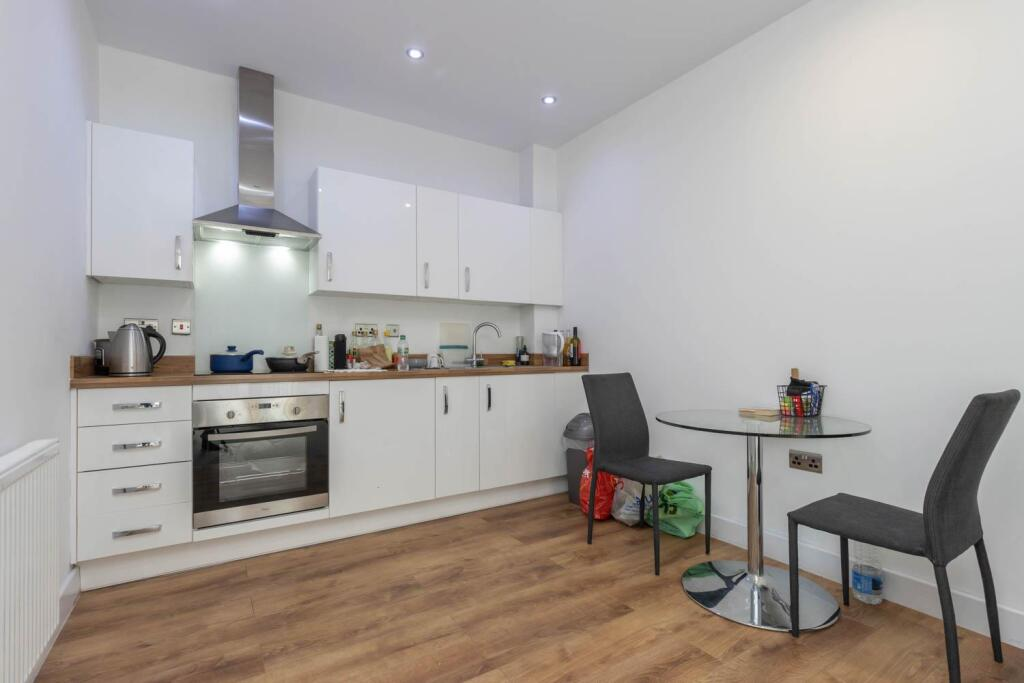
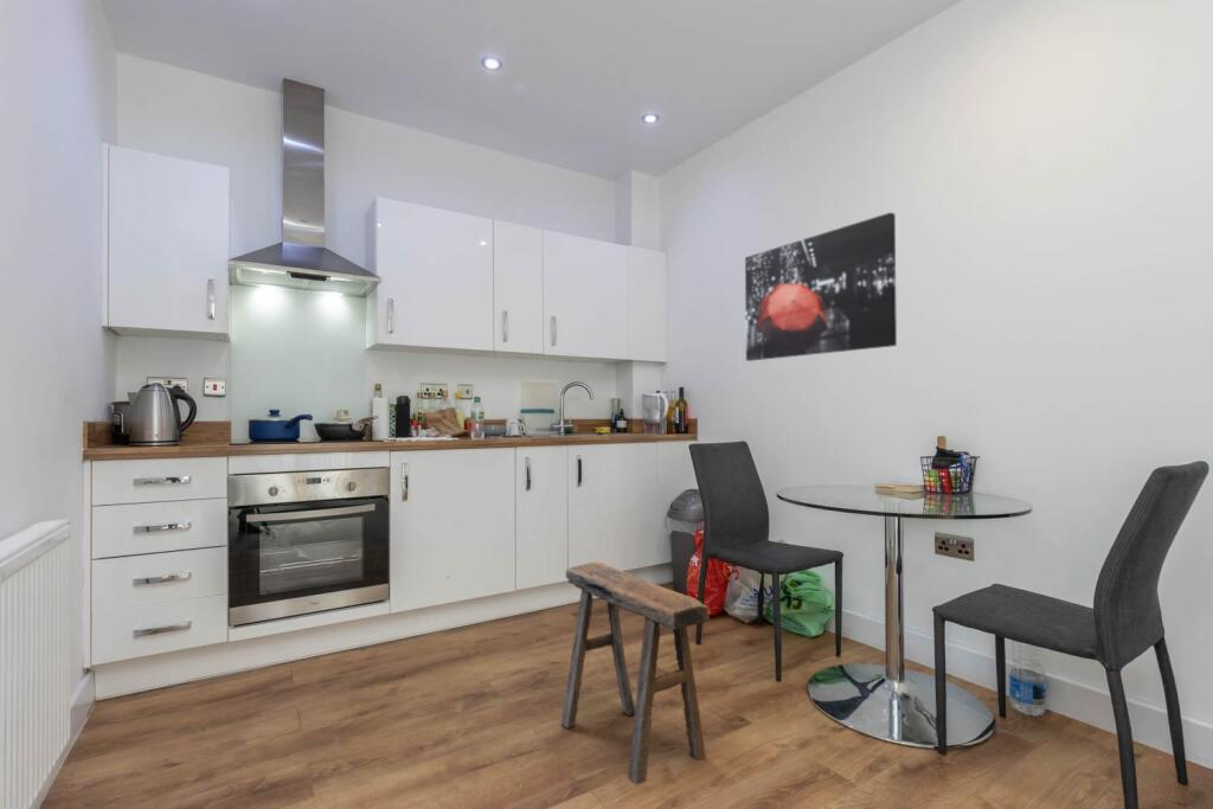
+ stool [560,560,710,785]
+ wall art [744,211,898,362]
